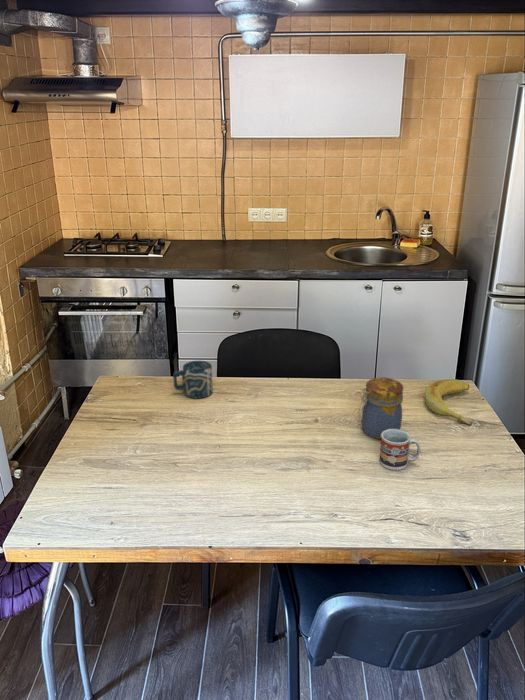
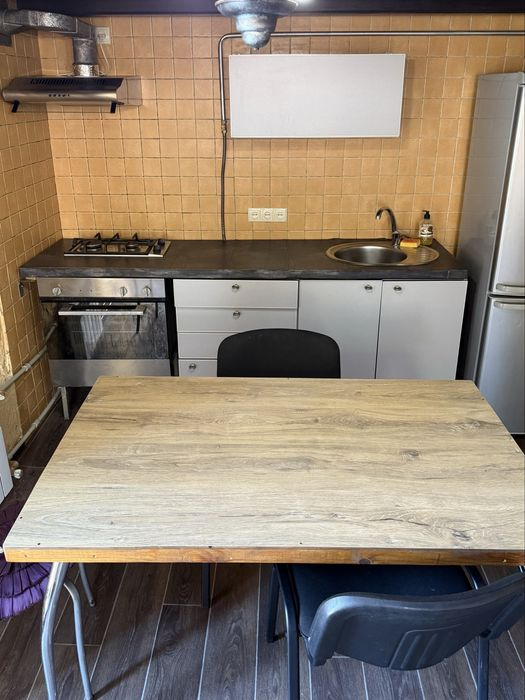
- jar [357,377,404,440]
- banana [423,378,473,426]
- cup [172,360,214,400]
- cup [379,429,421,471]
